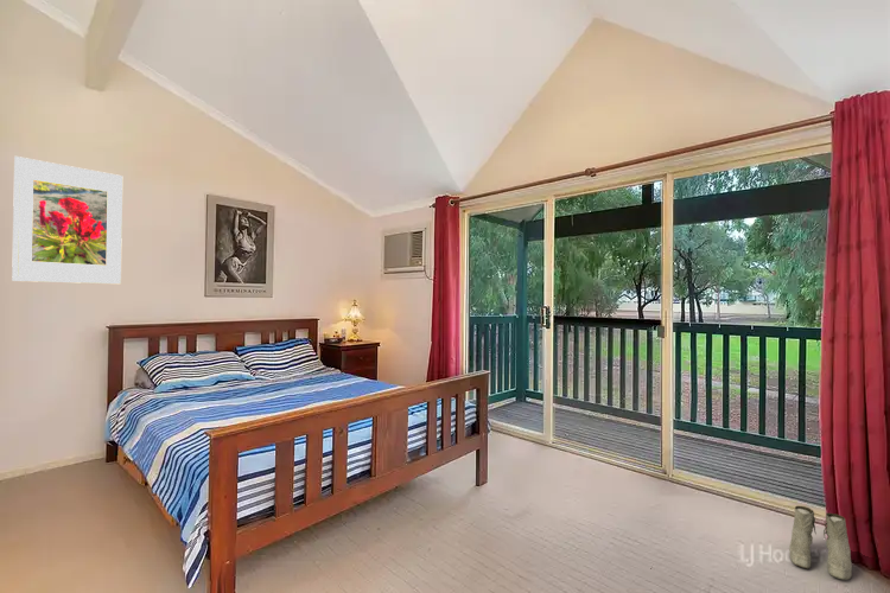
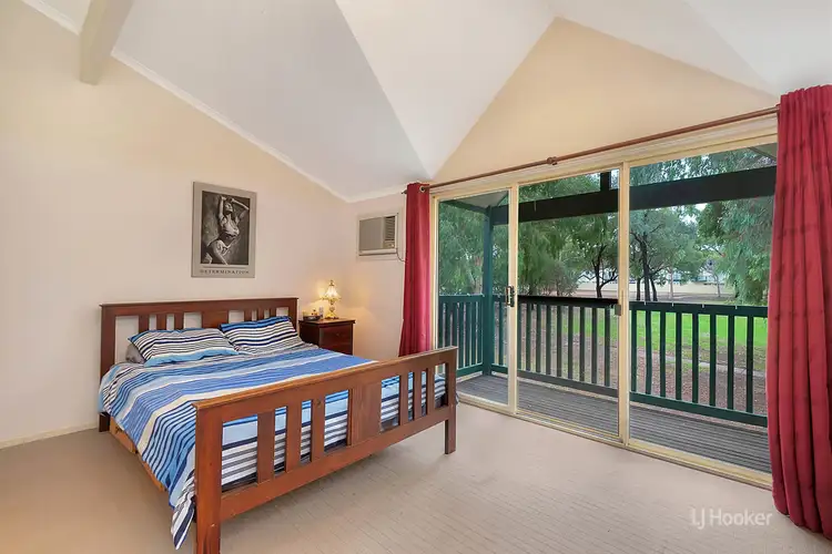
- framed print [11,155,123,285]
- boots [788,505,853,581]
